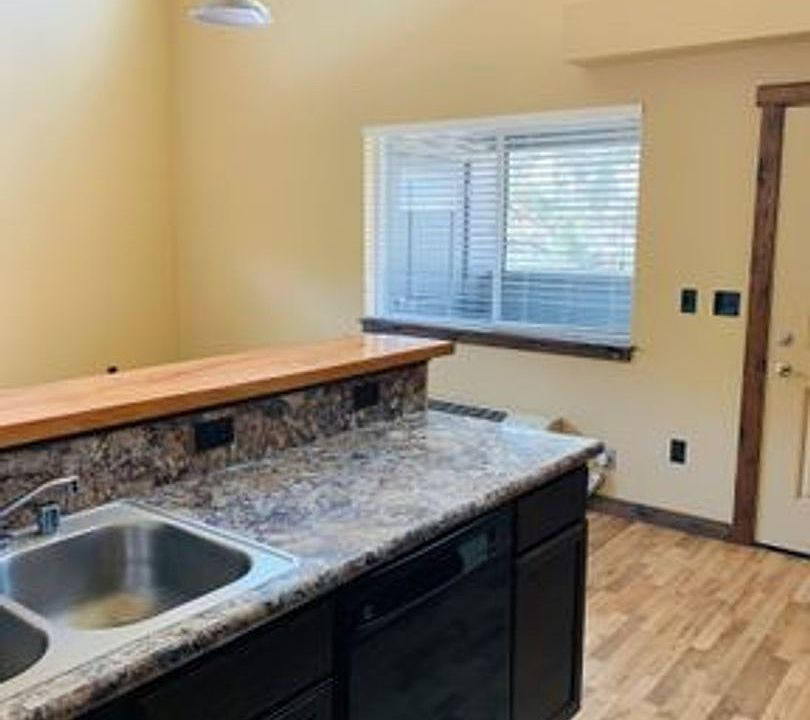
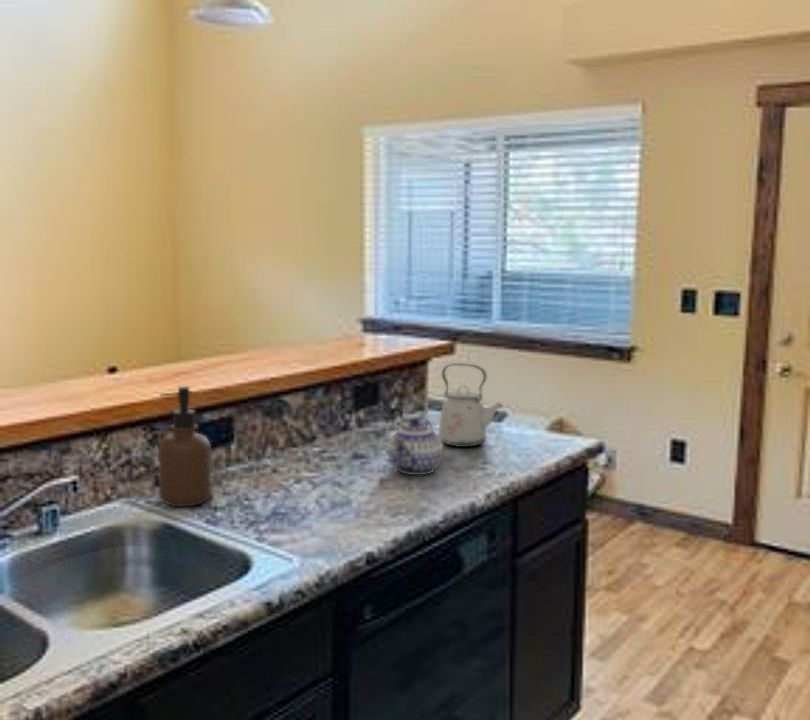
+ soap dispenser [157,385,212,508]
+ kettle [437,362,504,448]
+ teapot [387,417,444,476]
